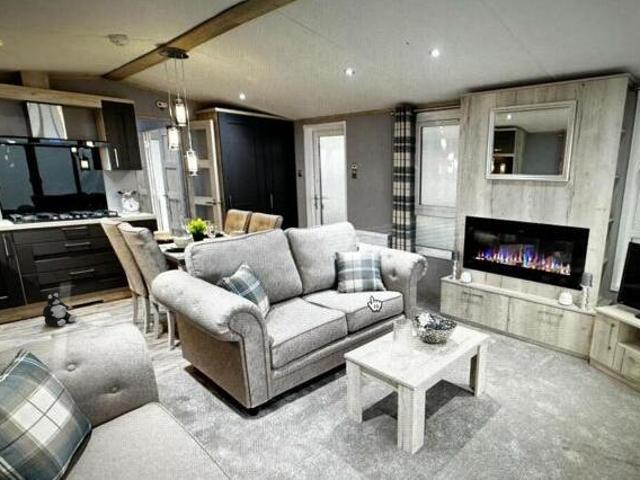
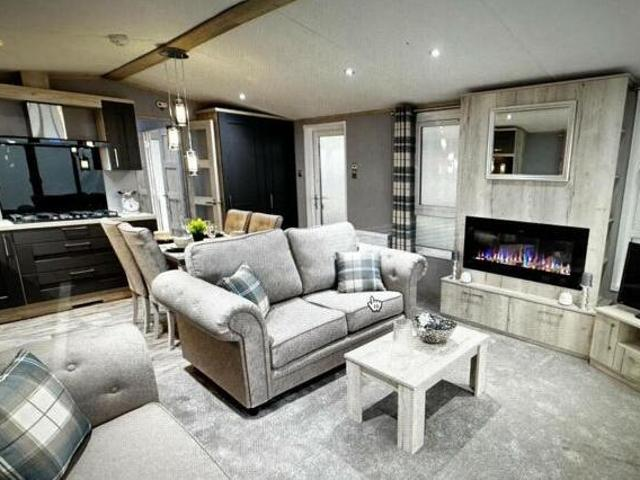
- plush toy [42,292,78,327]
